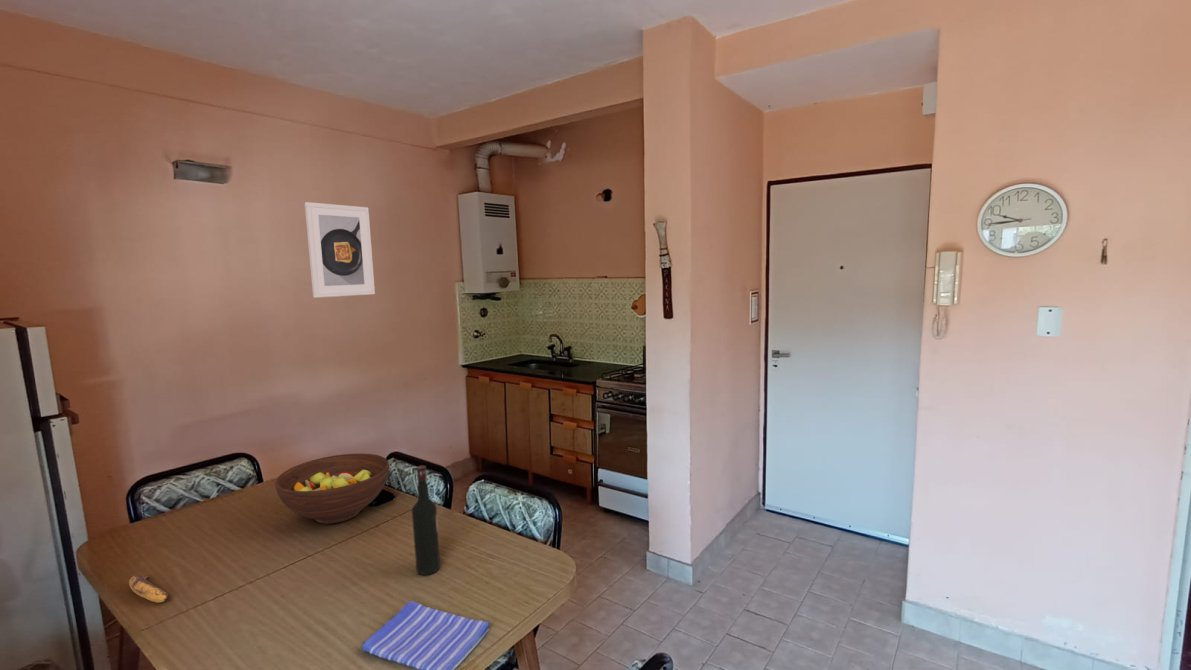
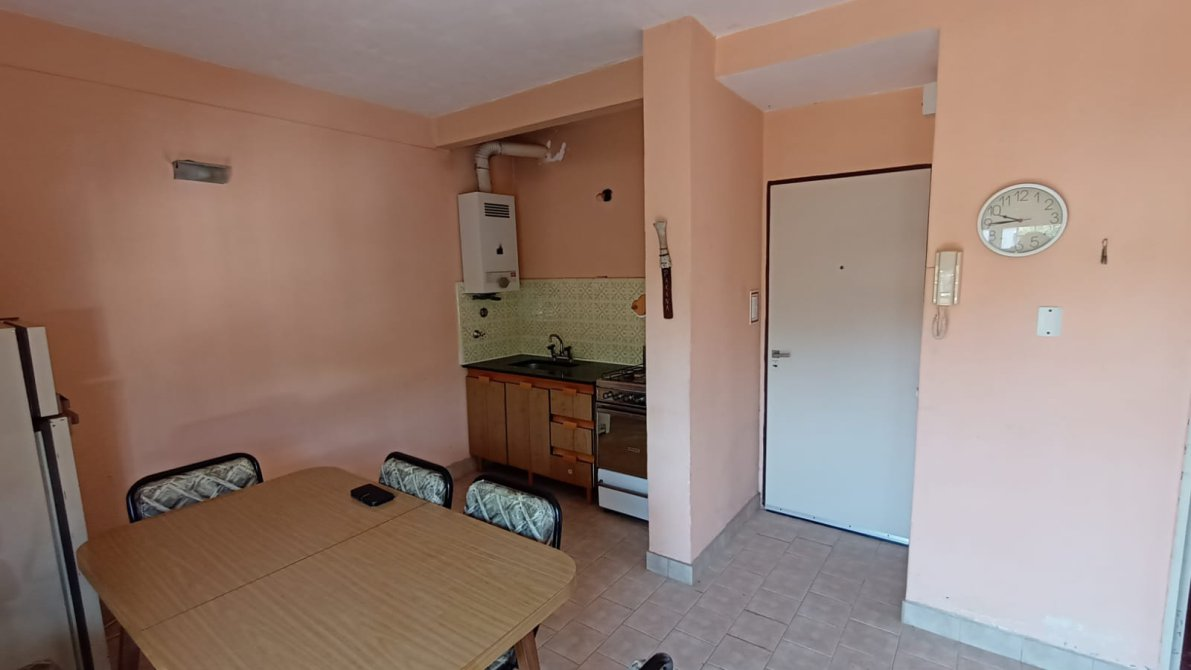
- dish towel [361,600,490,670]
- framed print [304,201,376,299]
- banana [128,574,169,604]
- wine bottle [411,465,441,576]
- fruit bowl [274,453,390,525]
